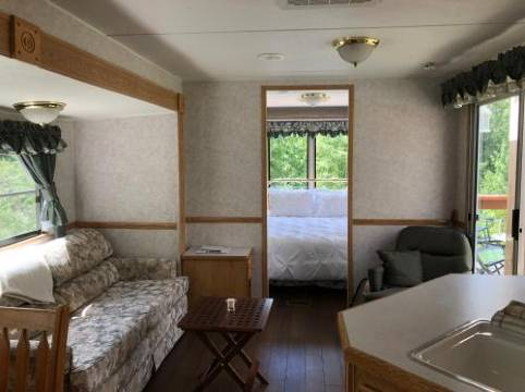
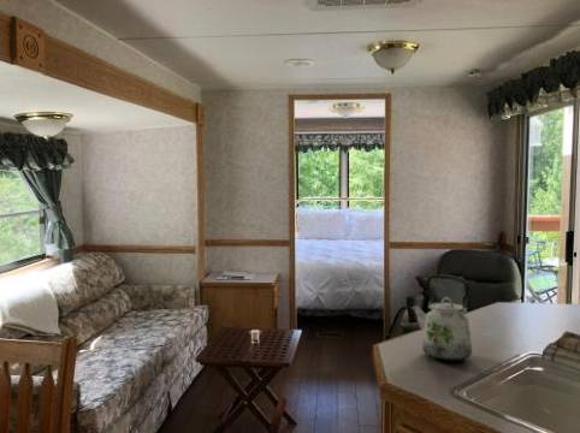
+ kettle [410,274,473,362]
